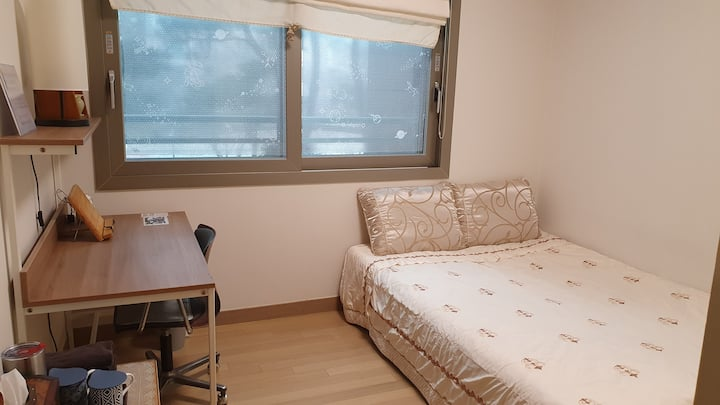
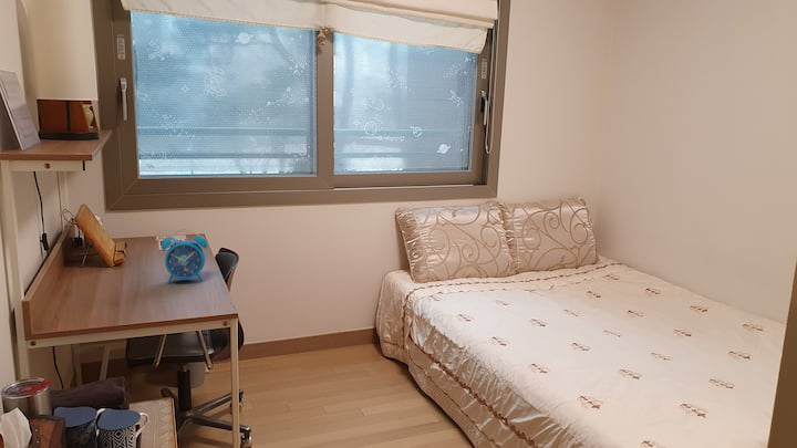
+ alarm clock [161,228,209,284]
